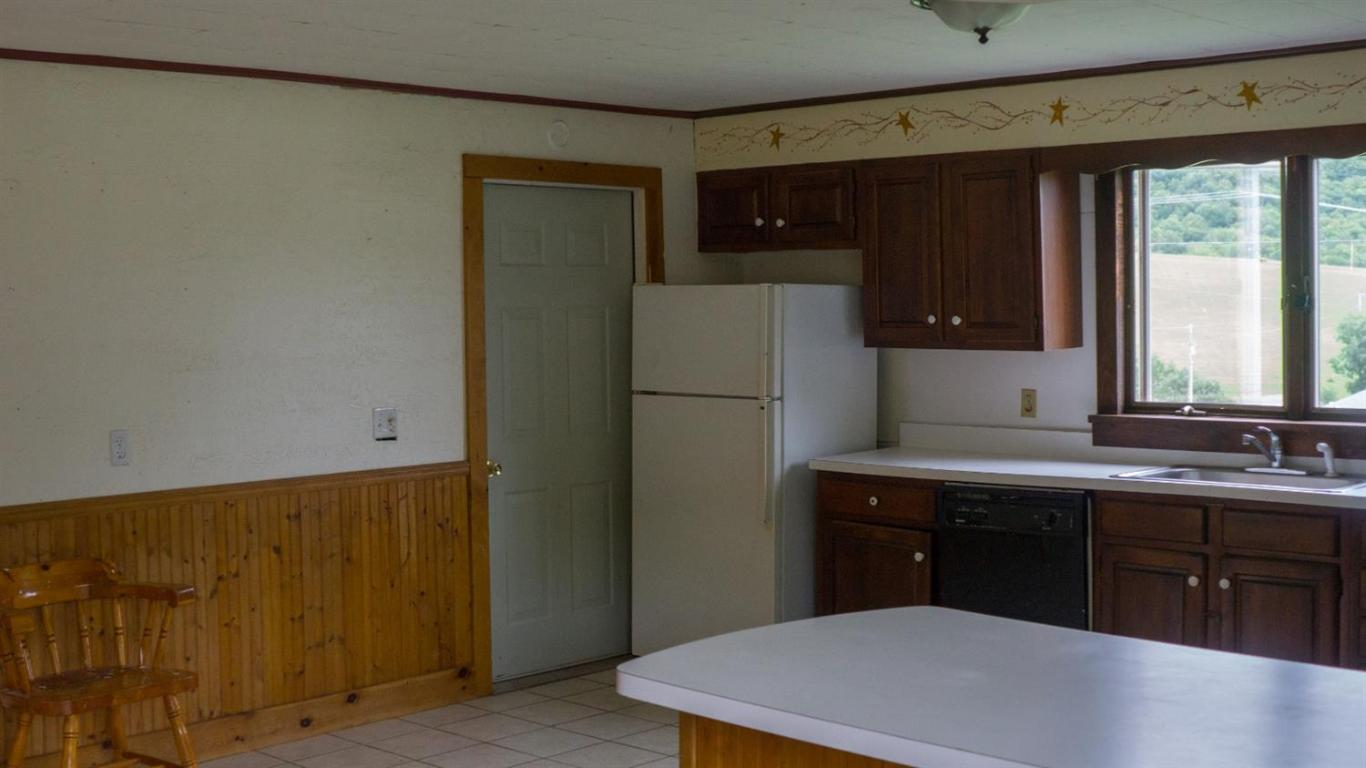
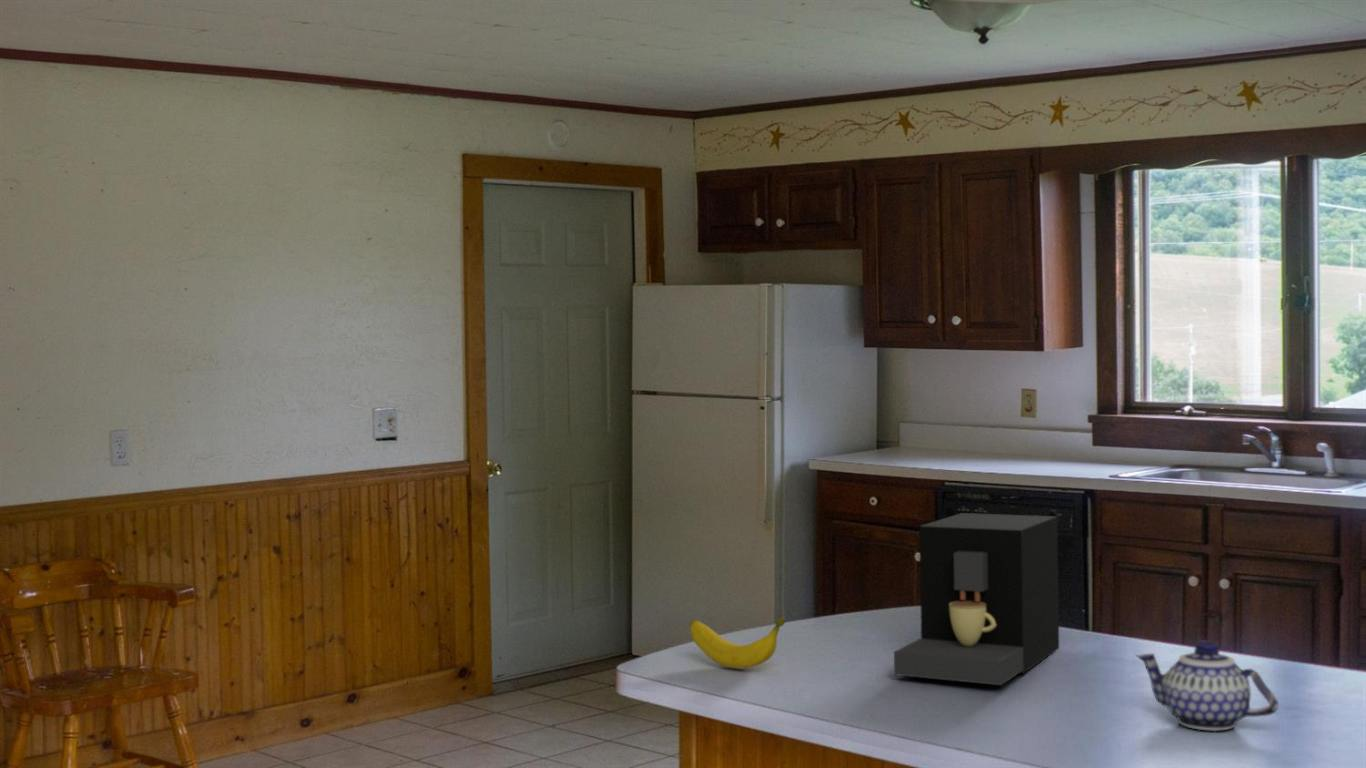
+ banana [688,616,786,670]
+ coffee maker [893,512,1060,686]
+ teapot [1134,640,1280,732]
